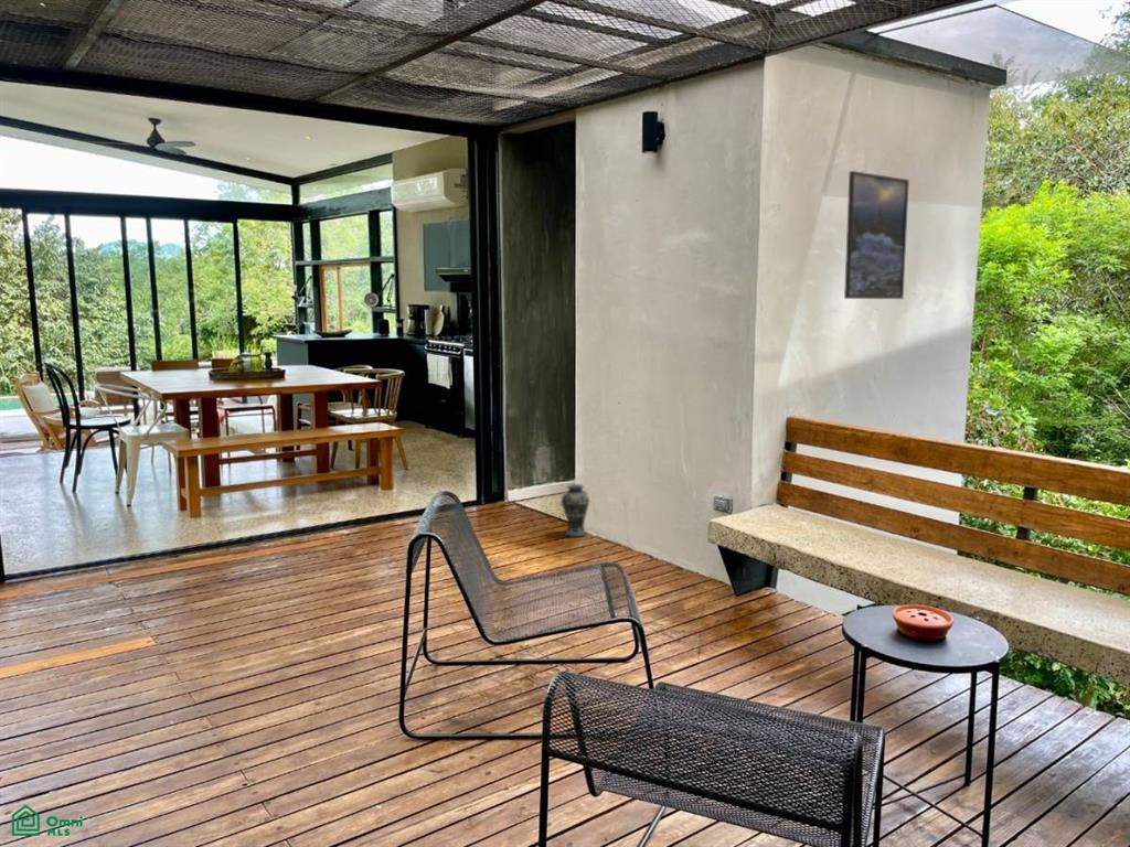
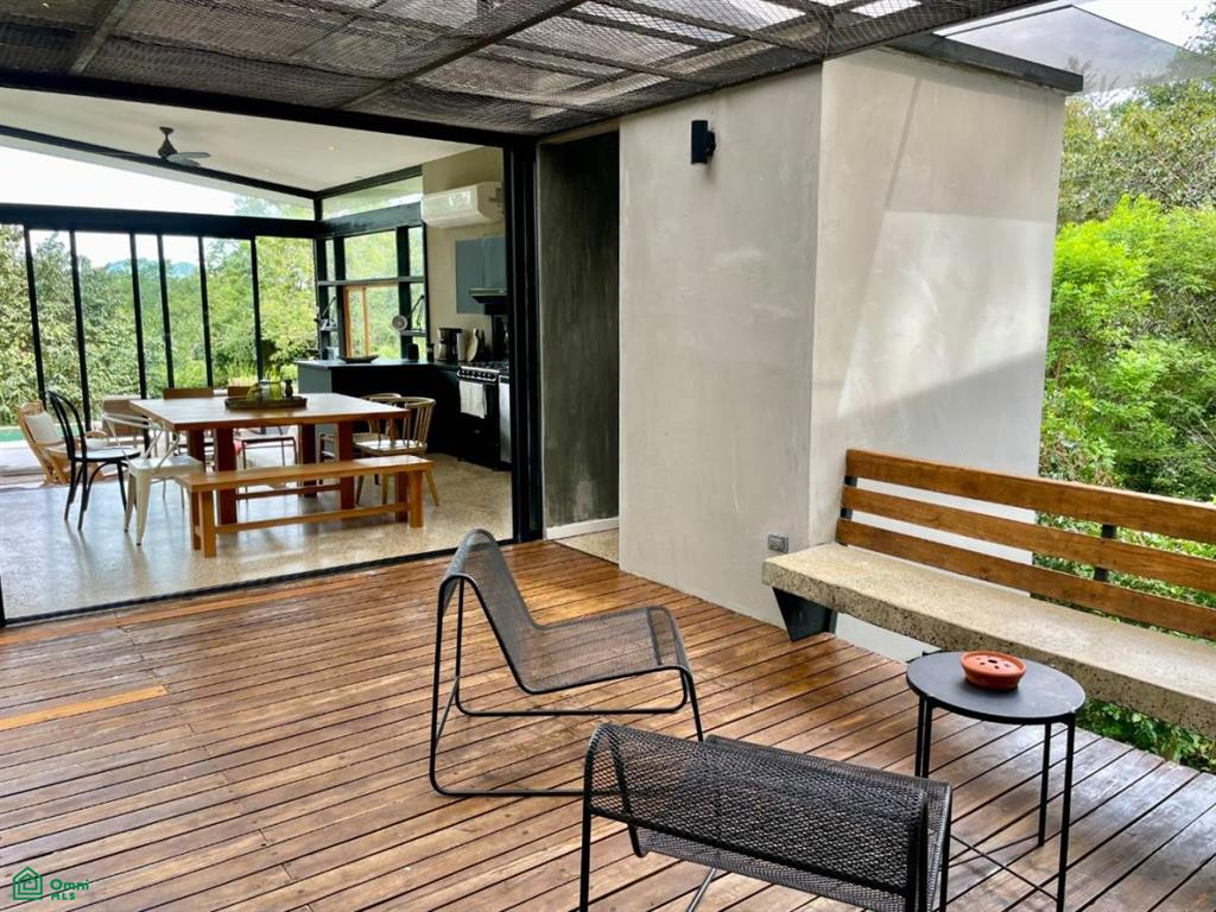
- vase [559,483,590,538]
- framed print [843,170,910,300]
